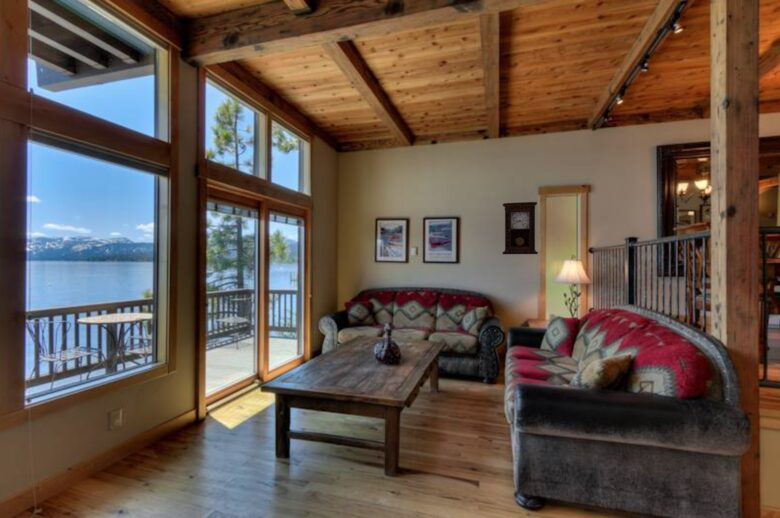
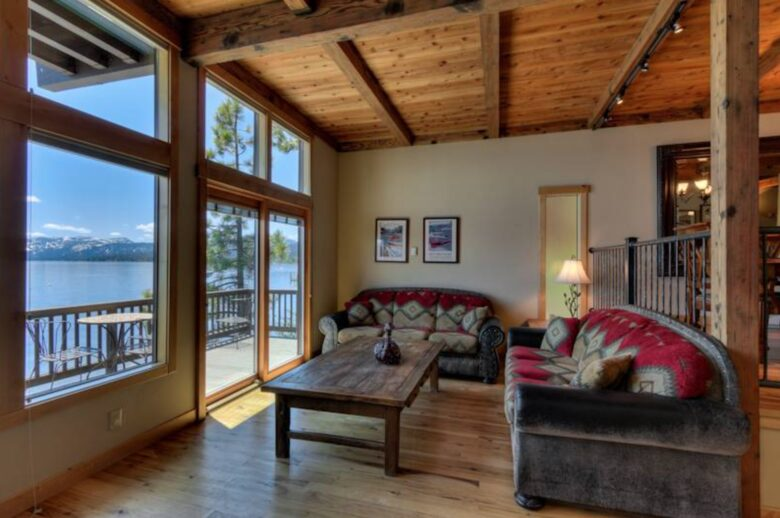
- pendulum clock [501,201,539,255]
